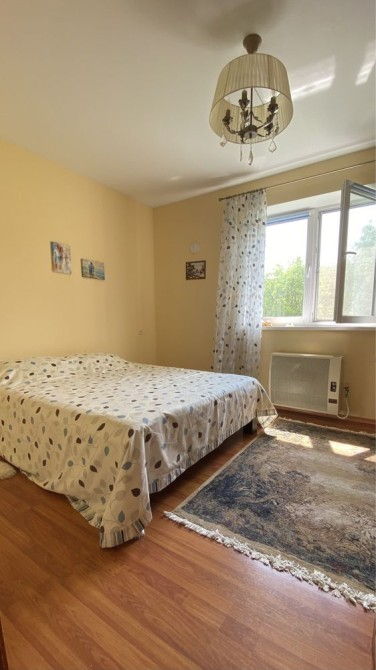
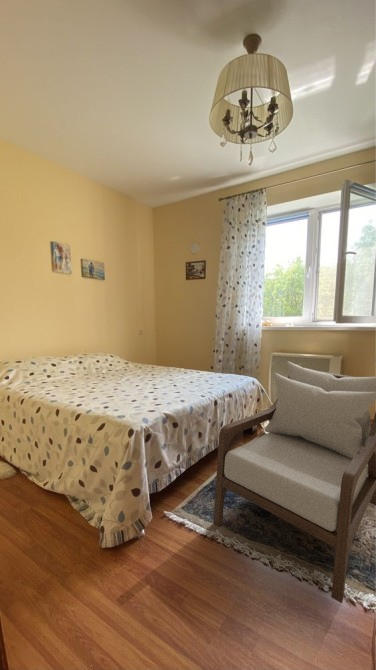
+ armchair [213,361,376,604]
